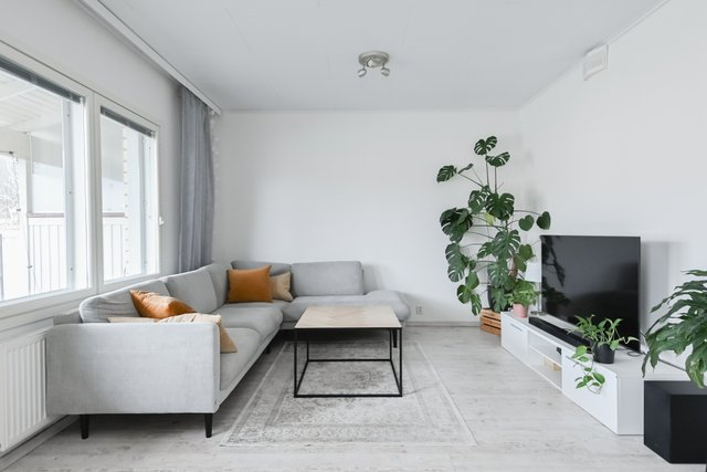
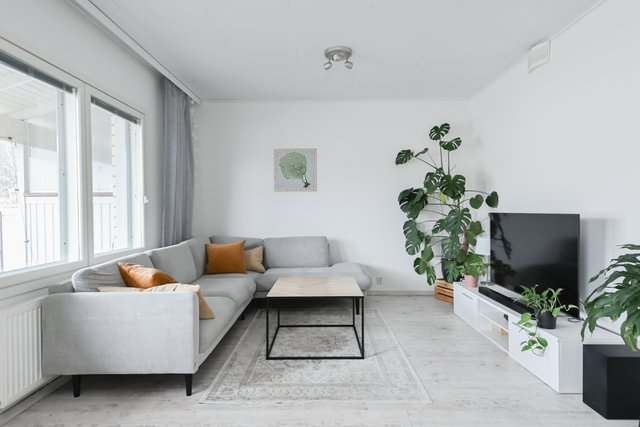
+ wall art [273,147,318,193]
